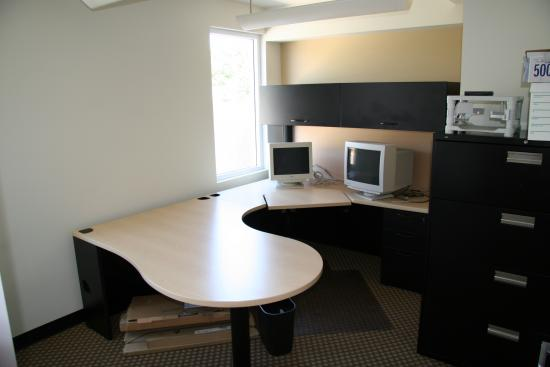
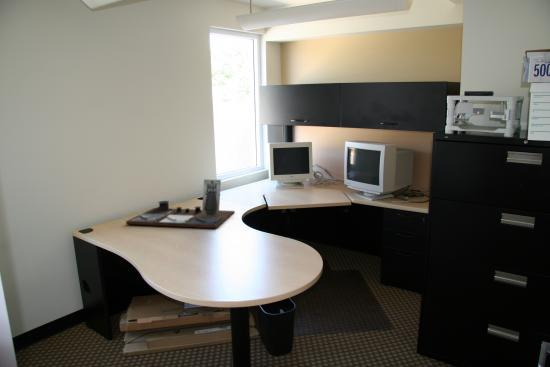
+ desk organizer [125,179,236,229]
